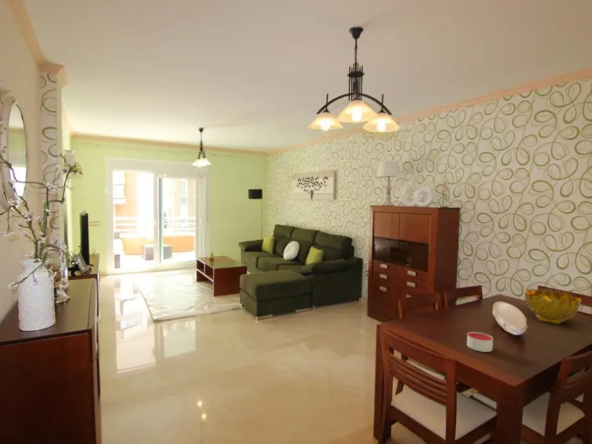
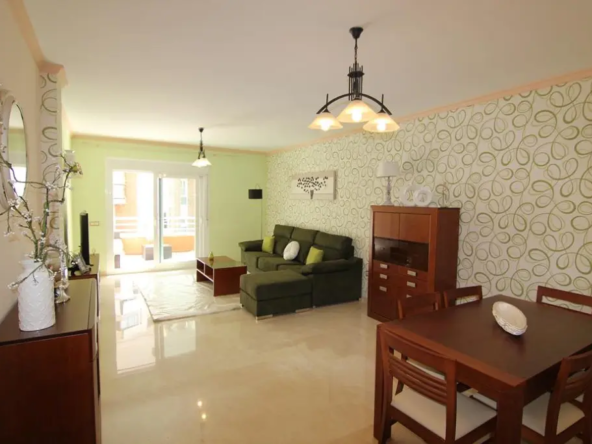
- candle [466,331,494,353]
- decorative bowl [524,287,582,325]
